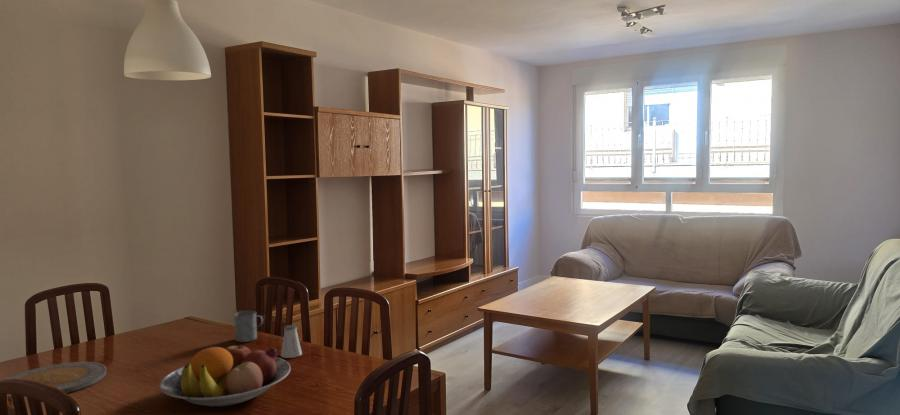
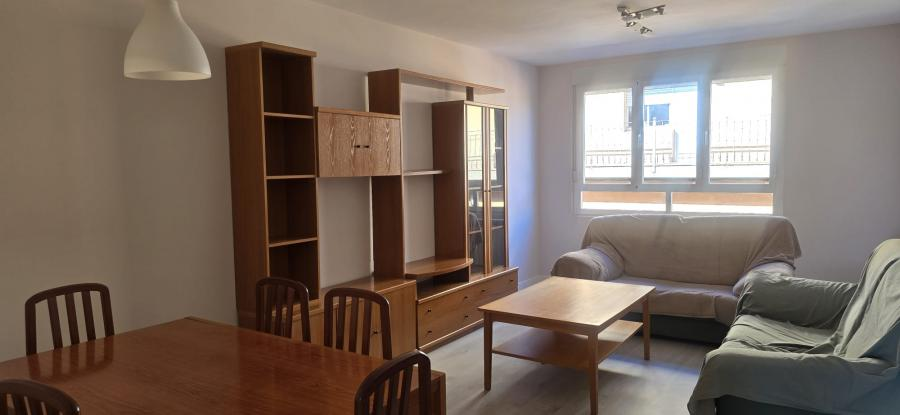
- plate [6,361,107,401]
- saltshaker [280,324,303,359]
- fruit bowl [159,341,292,408]
- mug [233,310,264,343]
